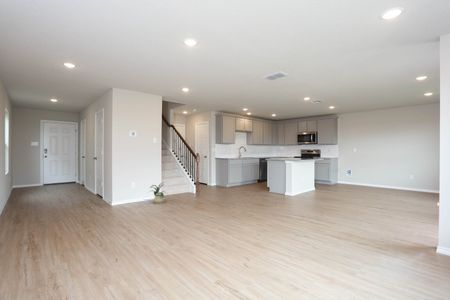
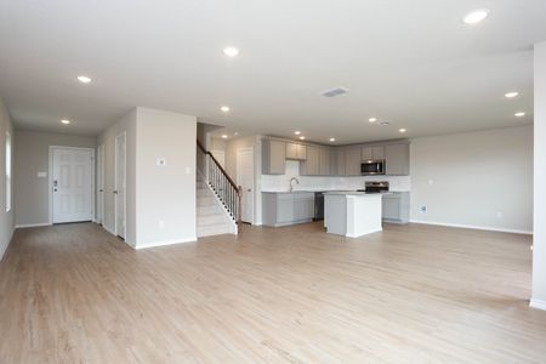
- house plant [148,181,169,205]
